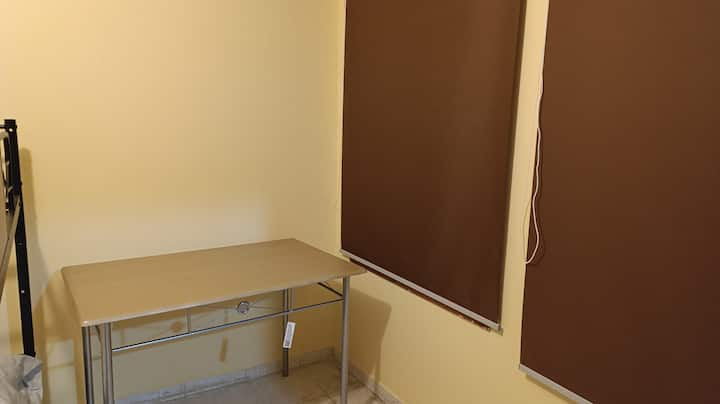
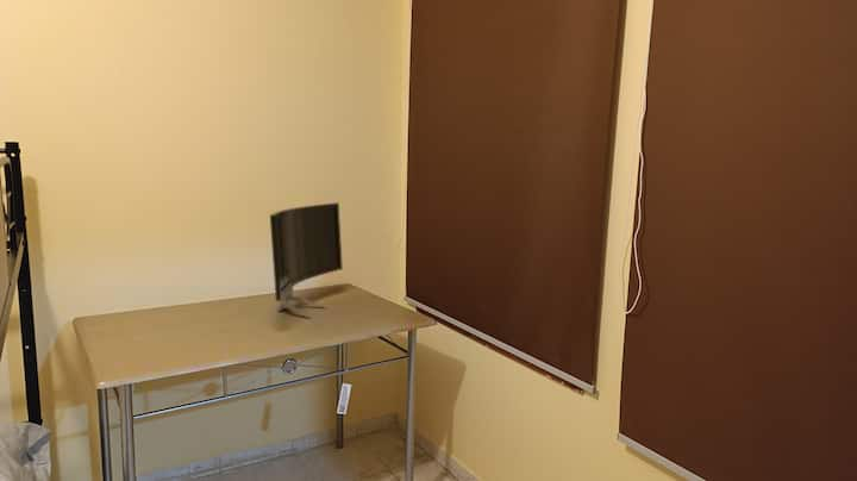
+ monitor [269,201,344,319]
